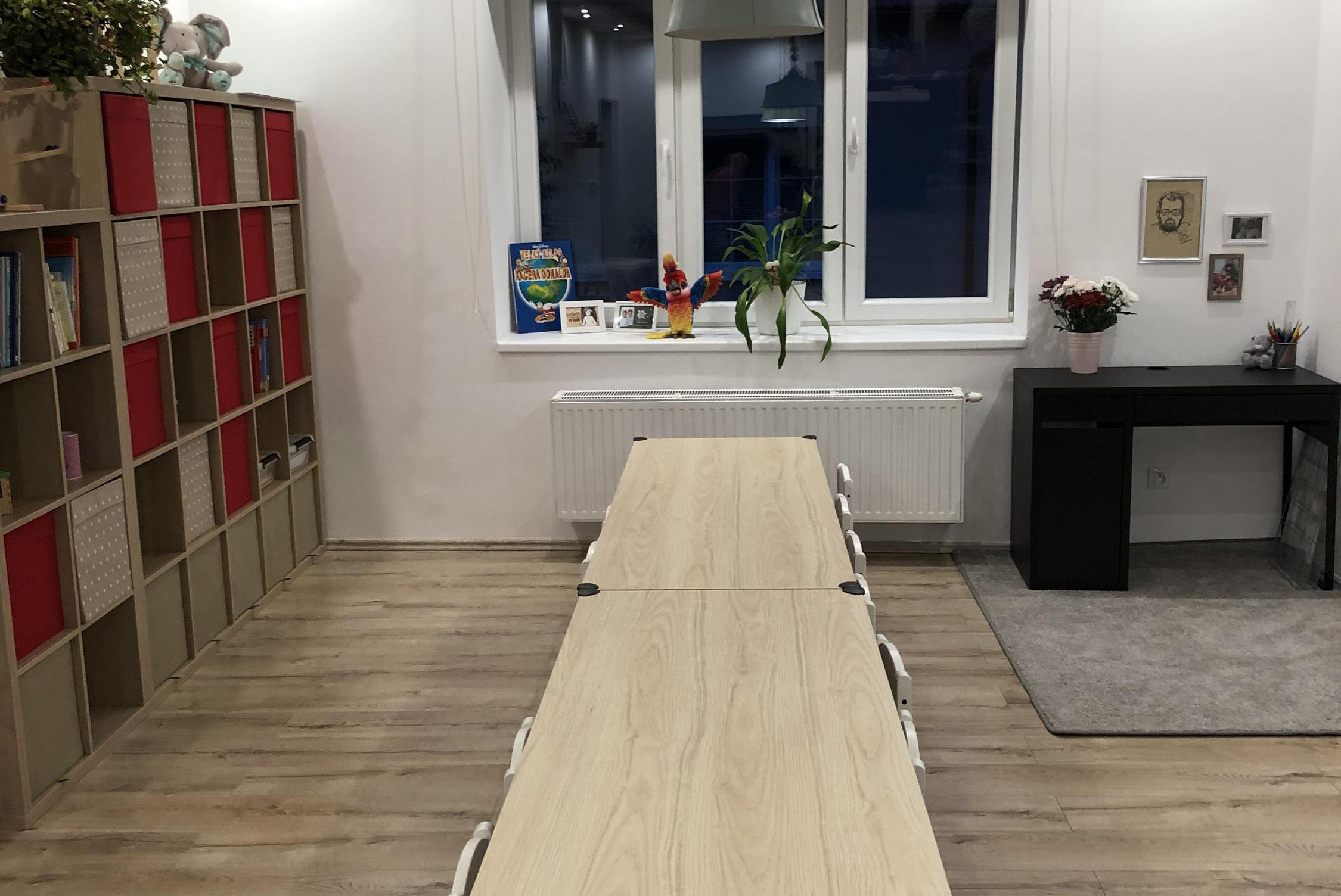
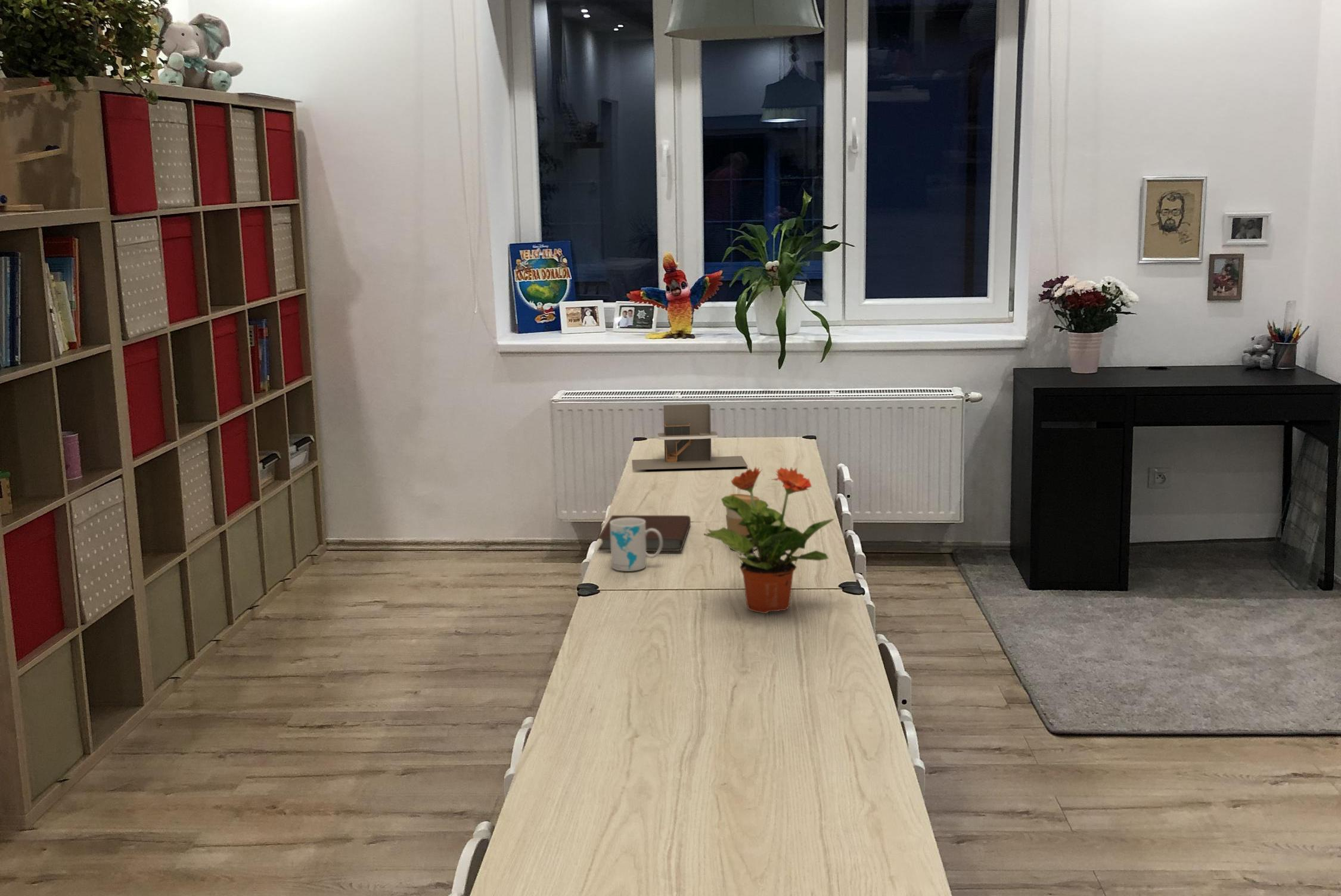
+ coffee cup [725,493,760,550]
+ potted plant [703,465,835,614]
+ architectural model [631,403,748,471]
+ notebook [597,515,691,552]
+ mug [610,518,663,572]
